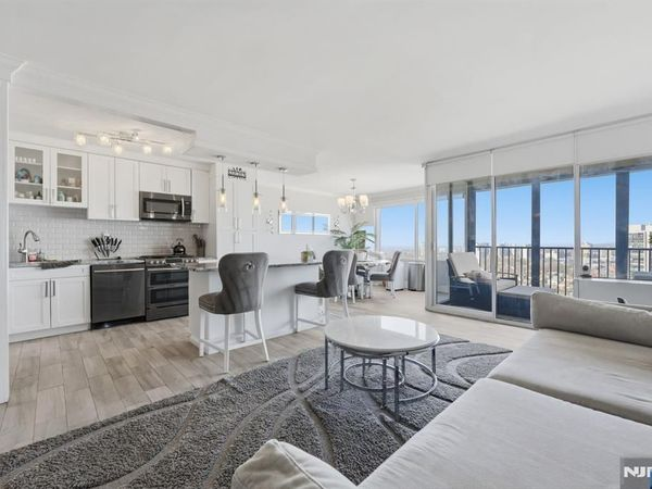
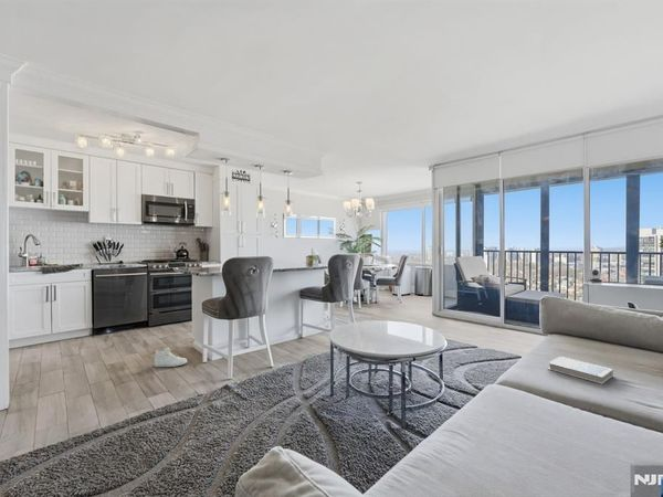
+ sneaker [154,347,188,368]
+ hardback book [547,356,614,385]
